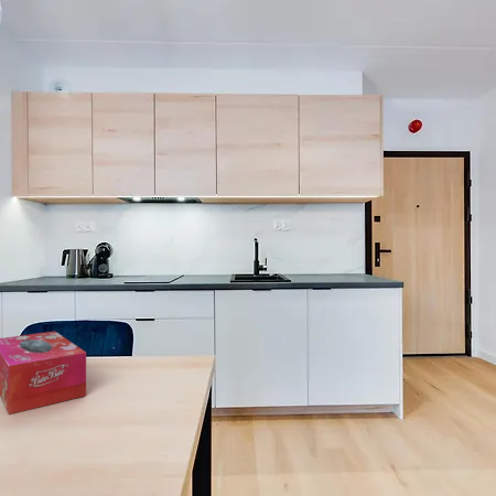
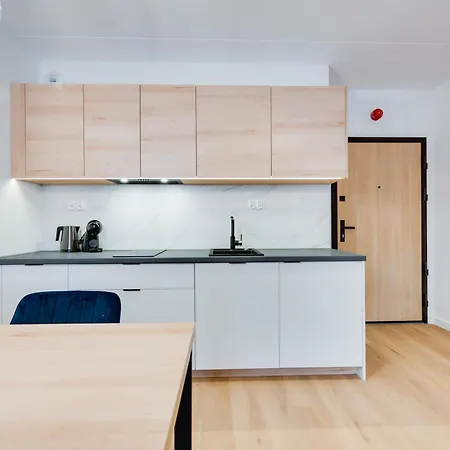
- tissue box [0,331,87,416]
